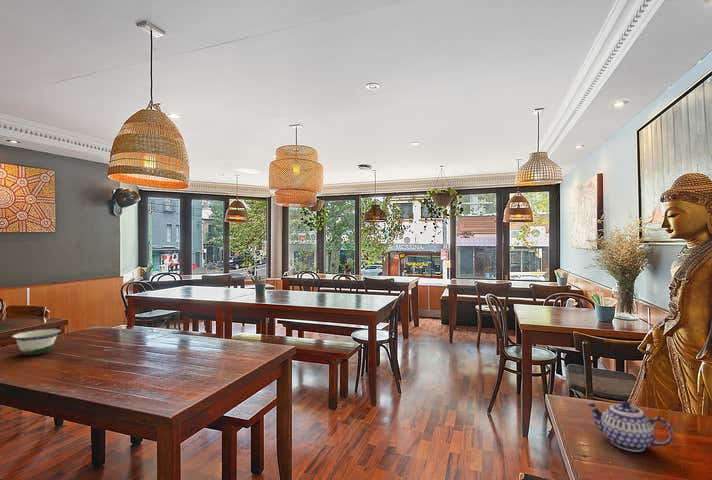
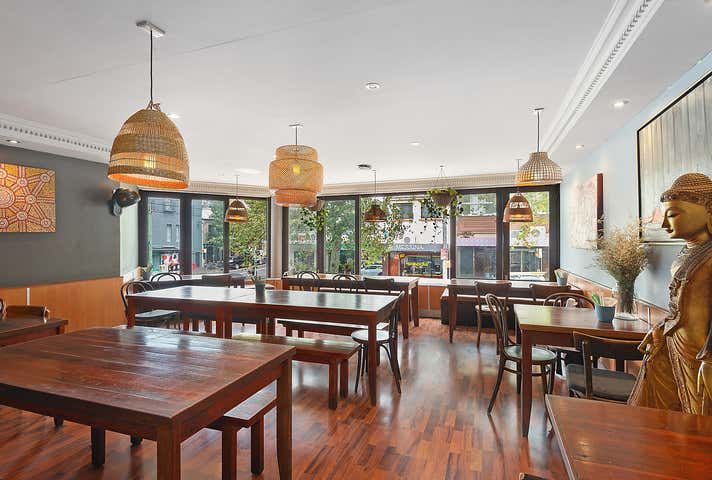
- bowl [11,328,62,356]
- teapot [586,400,674,453]
